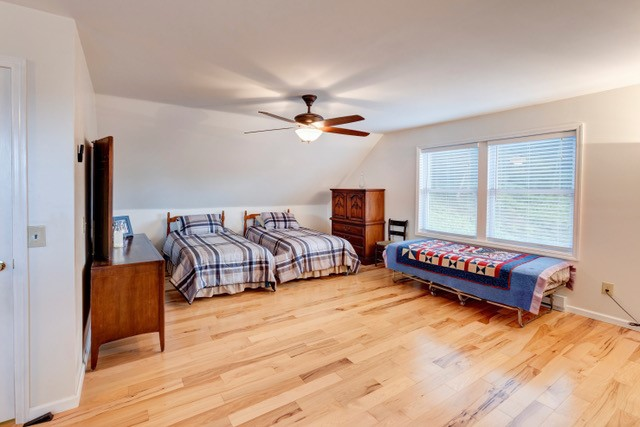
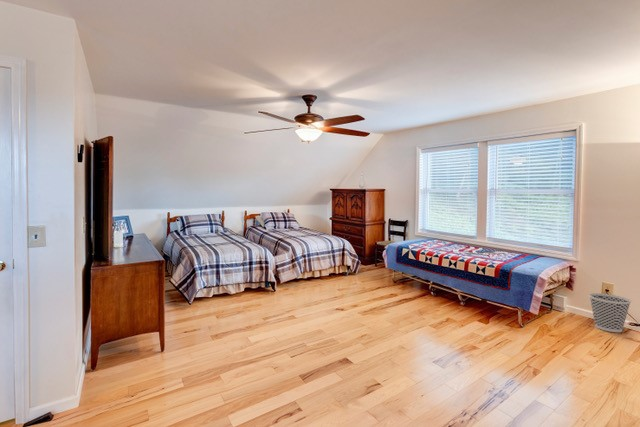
+ wastebasket [588,292,632,333]
